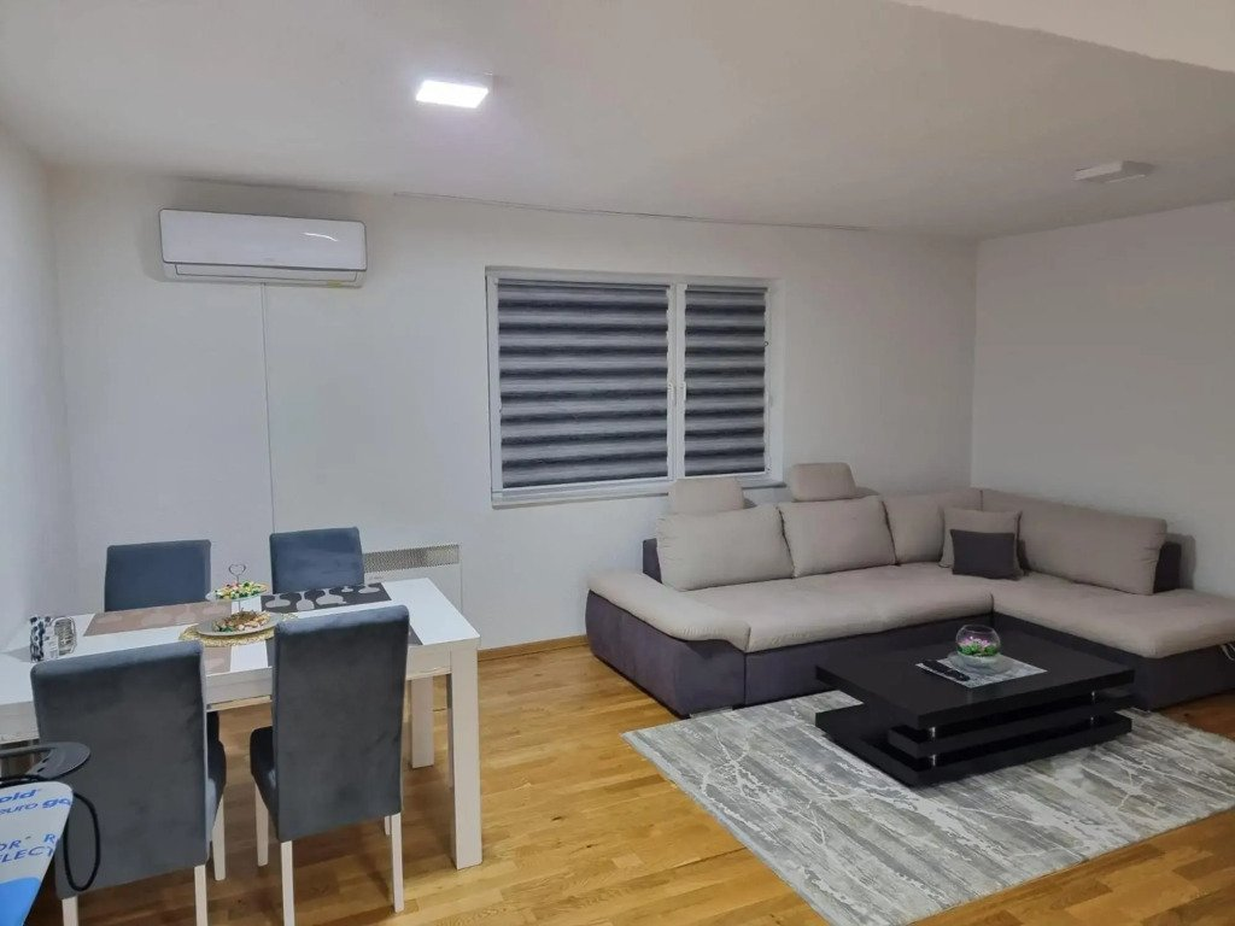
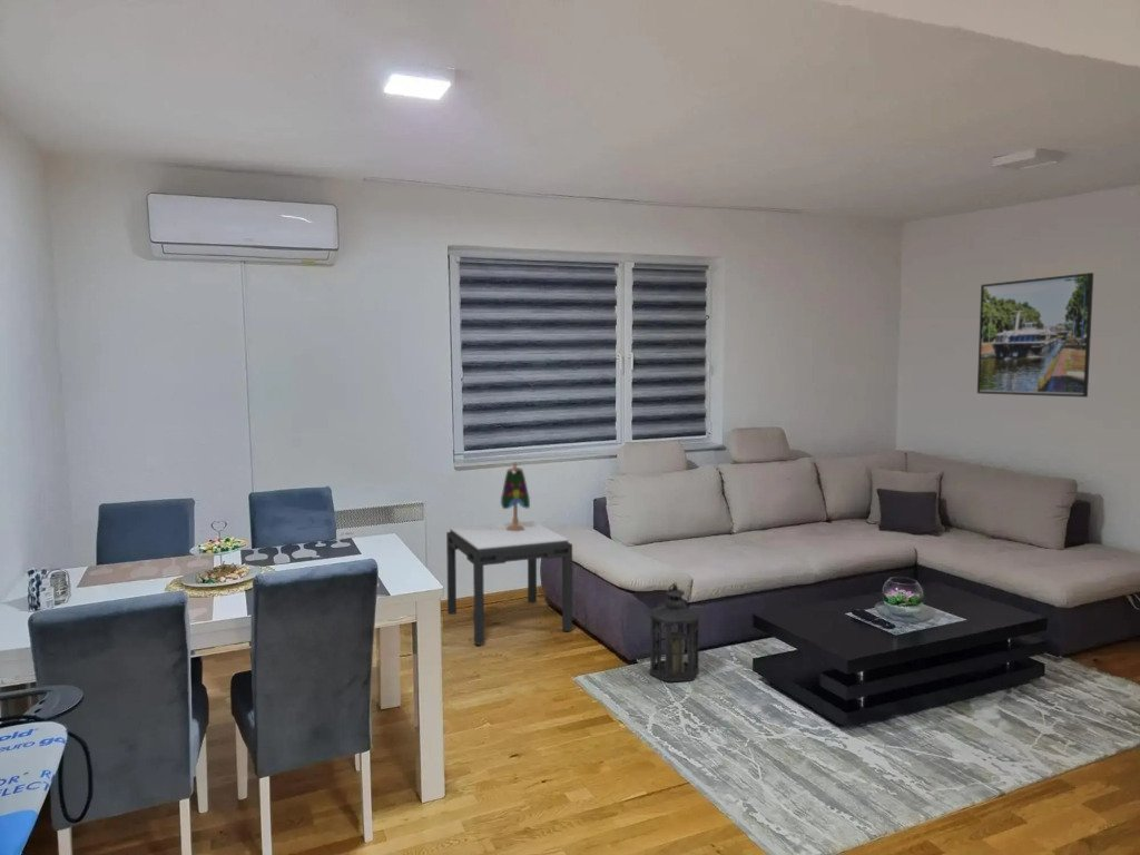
+ side table [445,520,573,646]
+ lantern [648,581,701,682]
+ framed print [976,272,1094,399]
+ table lamp [500,461,531,531]
